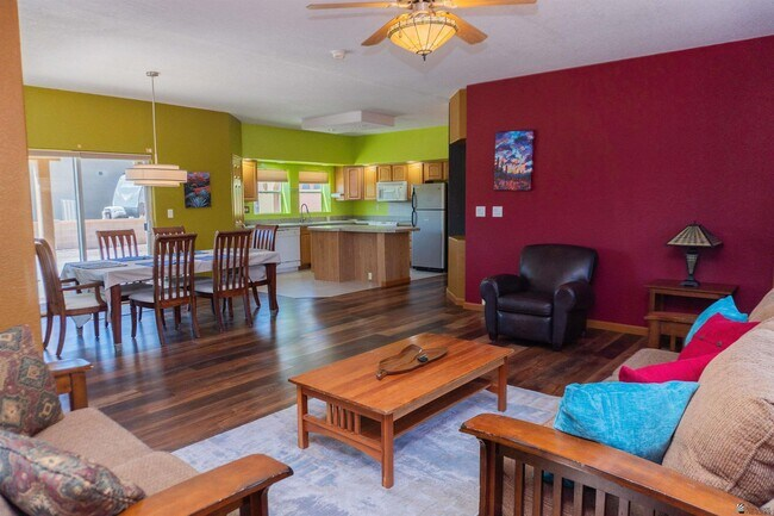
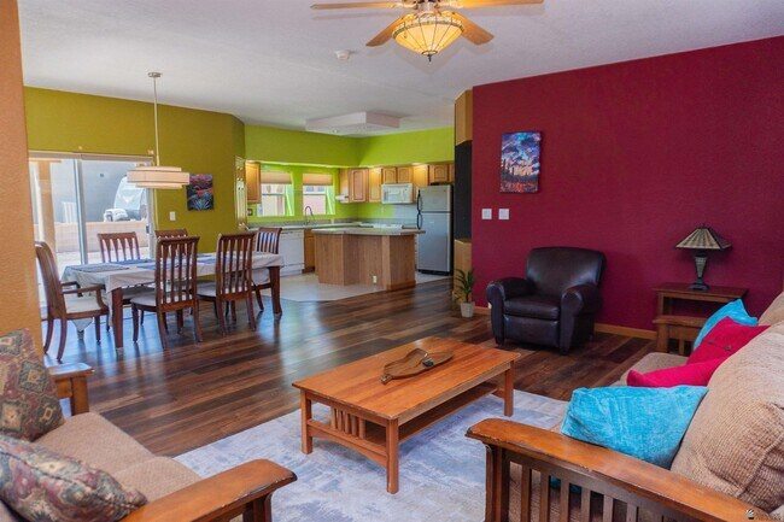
+ indoor plant [451,265,488,318]
